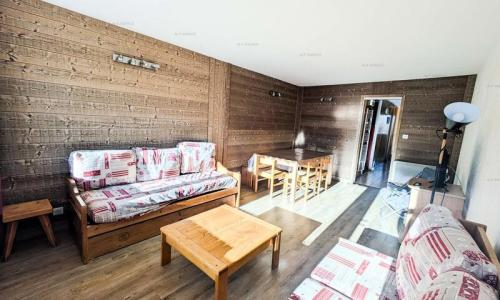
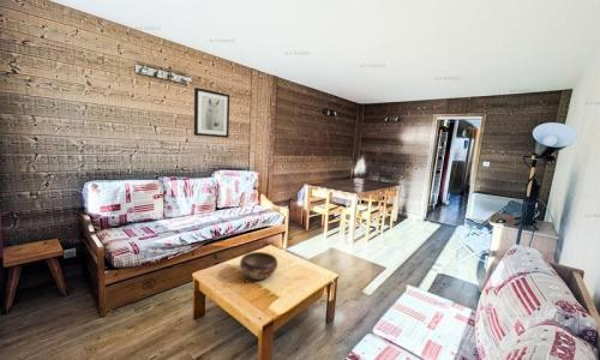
+ wall art [193,86,230,139]
+ decorative bowl [239,251,278,281]
